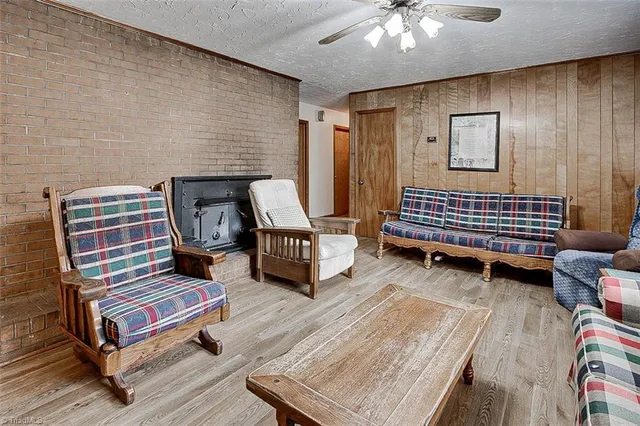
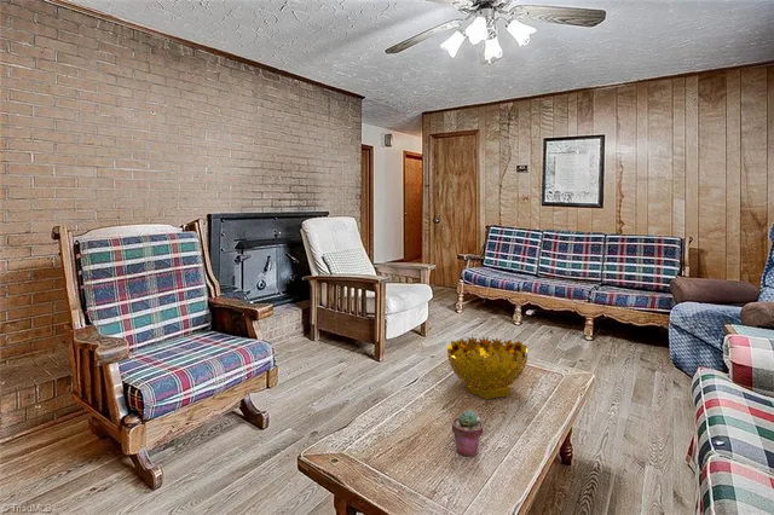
+ decorative bowl [446,335,528,400]
+ potted succulent [451,410,485,457]
